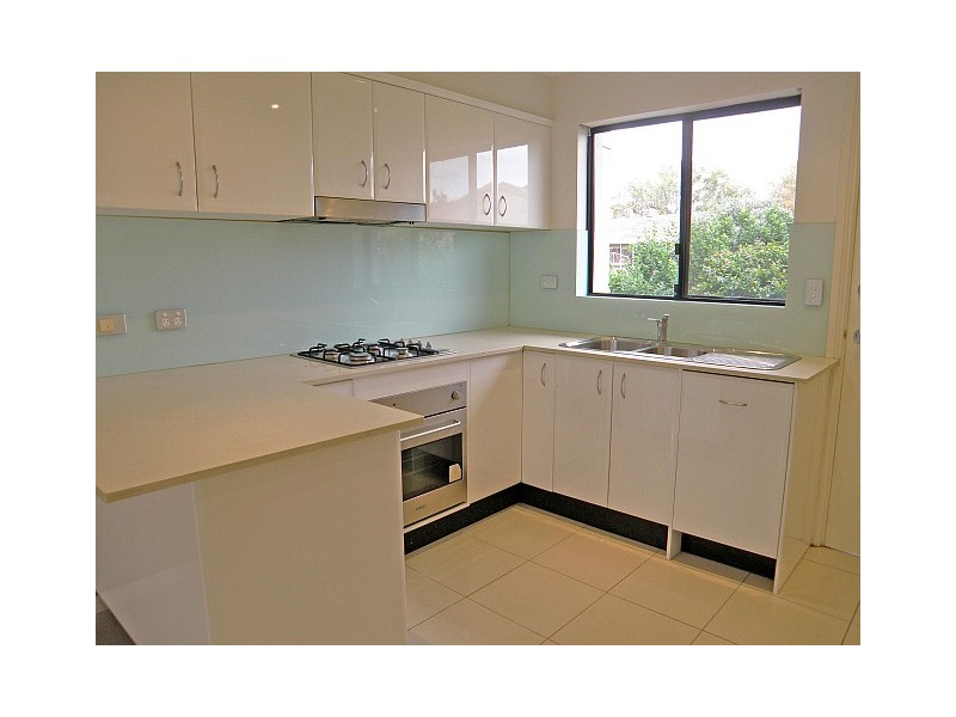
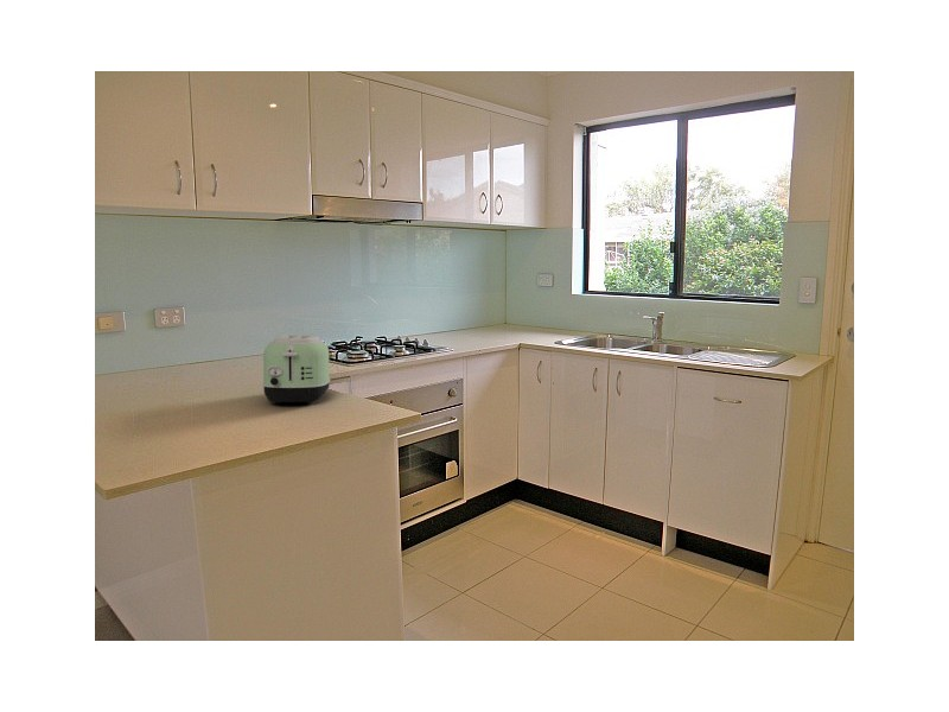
+ toaster [261,335,331,405]
